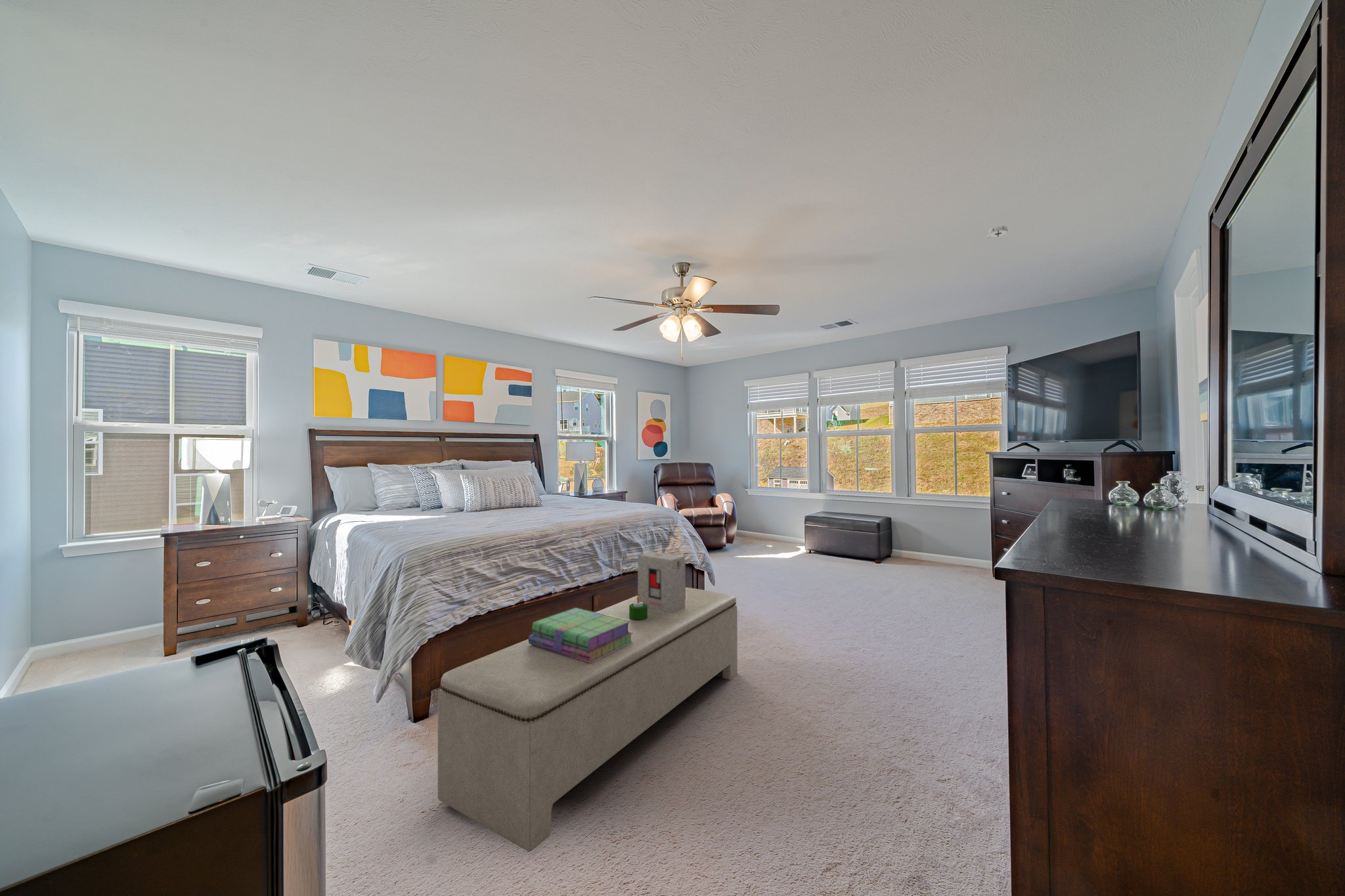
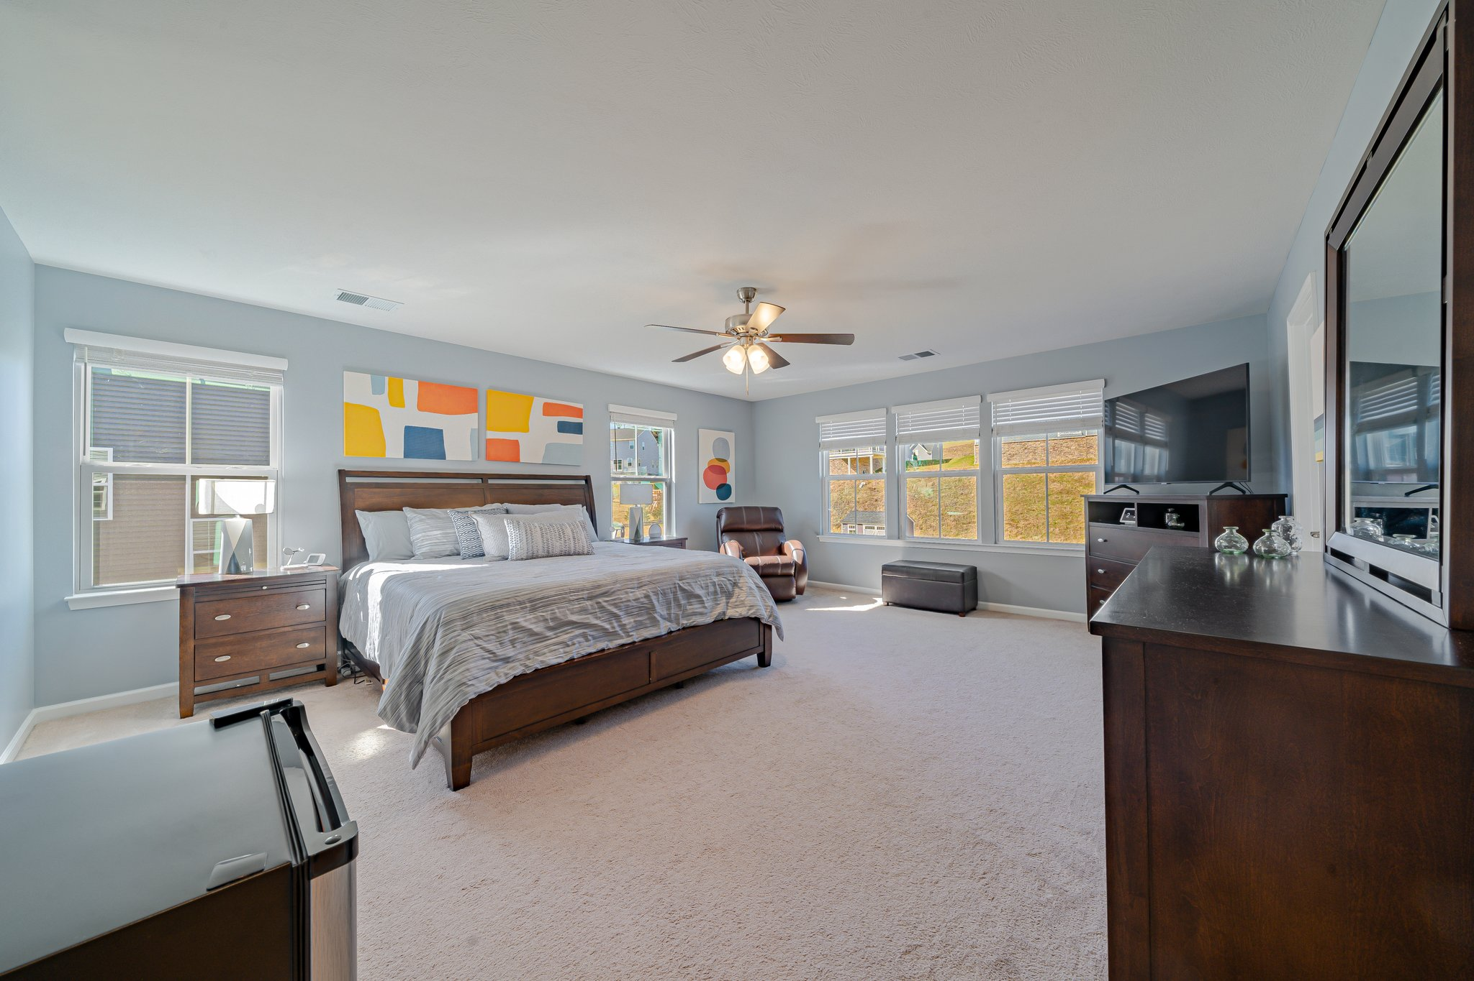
- decorative box [637,551,686,614]
- candle [629,596,648,620]
- smoke detector [985,225,1010,240]
- stack of books [528,607,633,663]
- bench [437,587,738,852]
